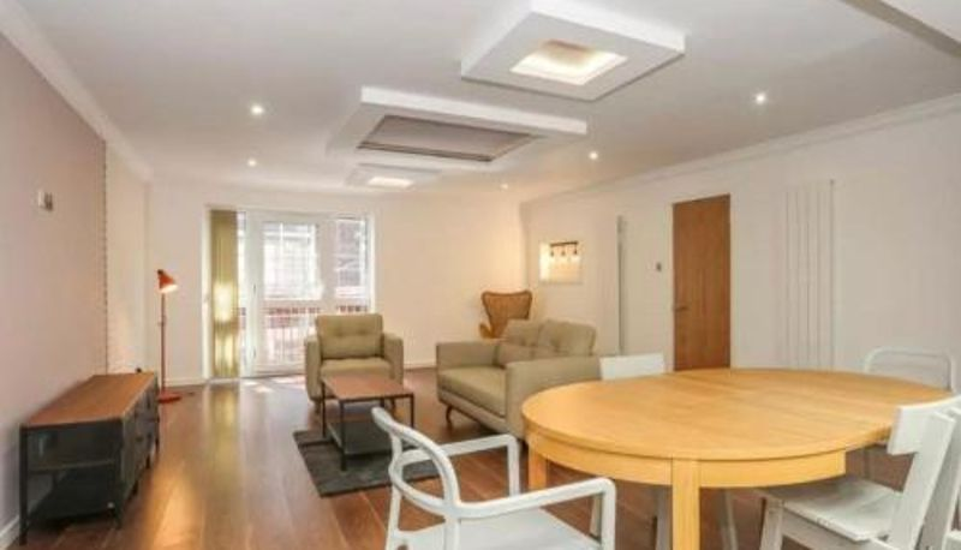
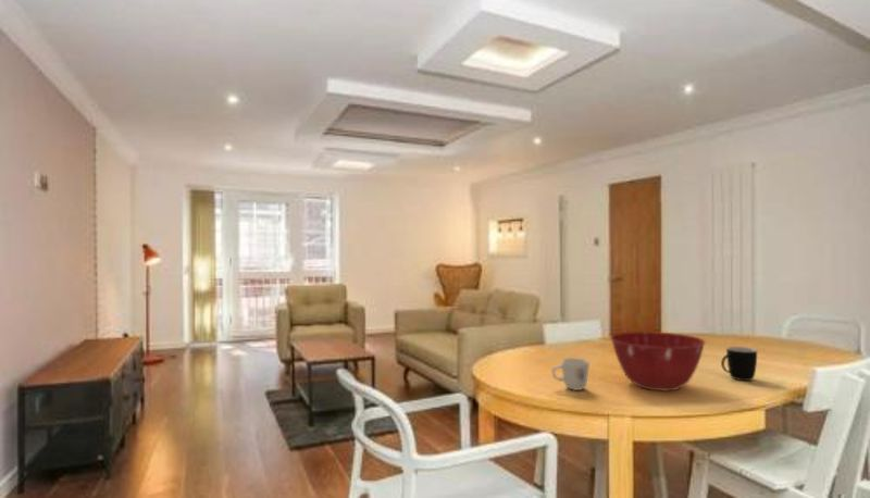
+ mixing bowl [609,331,707,393]
+ mug [720,346,758,382]
+ mug [550,357,591,391]
